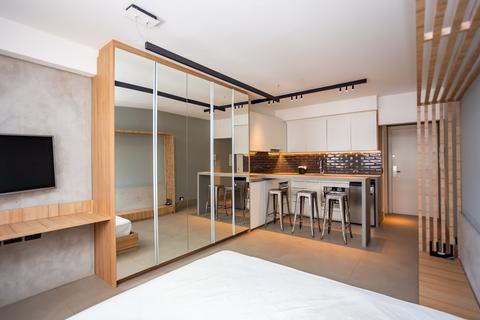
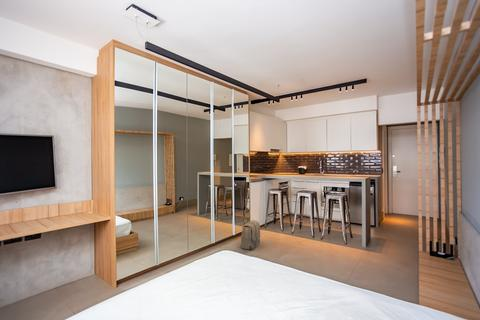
+ backpack [240,219,261,251]
